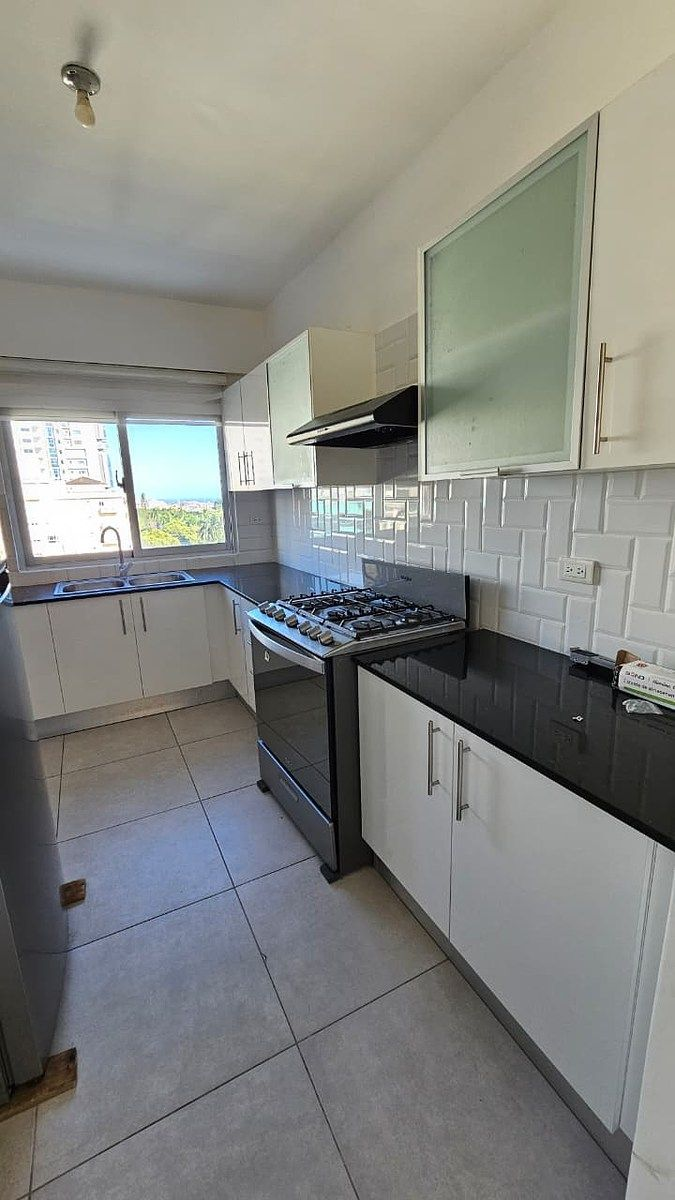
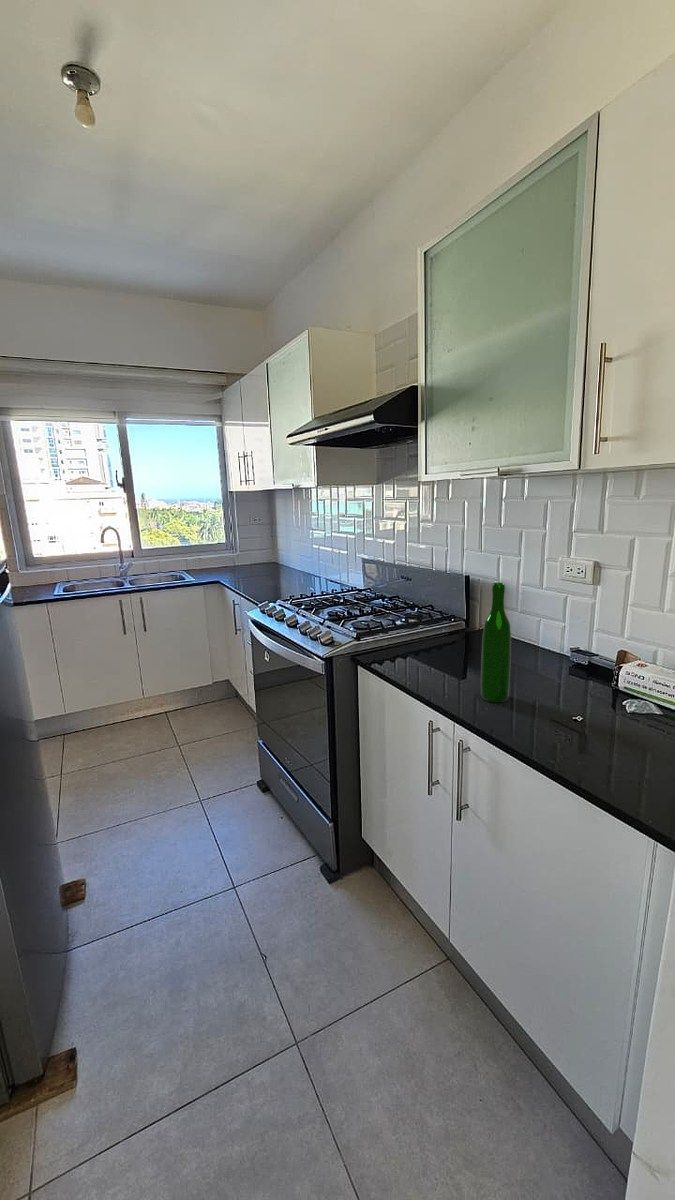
+ wine bottle [480,582,512,703]
